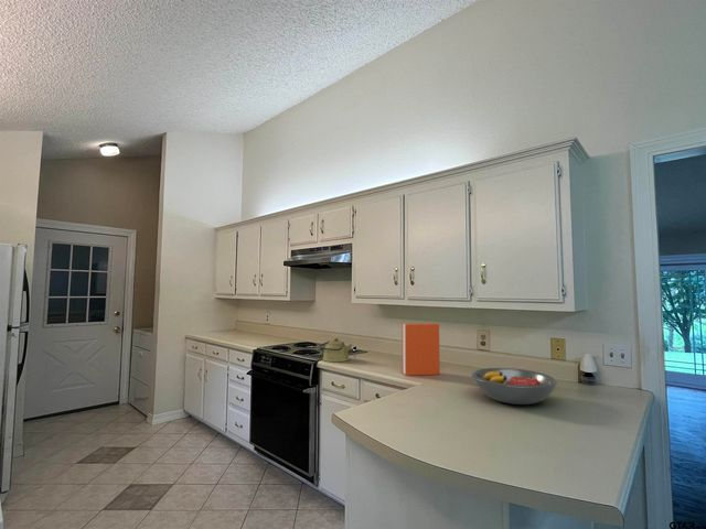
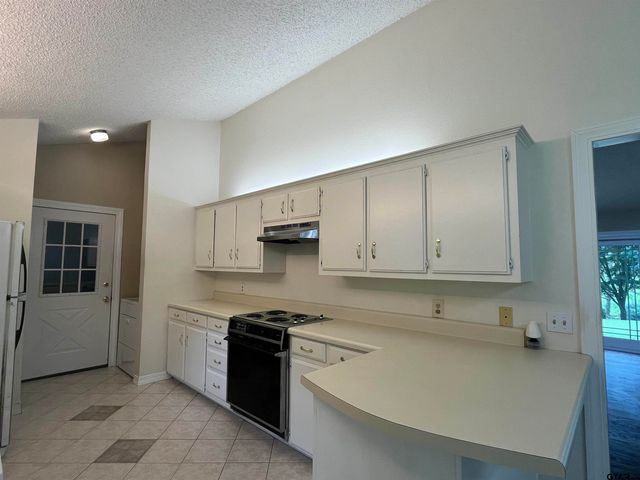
- book [400,322,441,377]
- fruit bowl [471,367,559,406]
- kettle [318,337,353,363]
